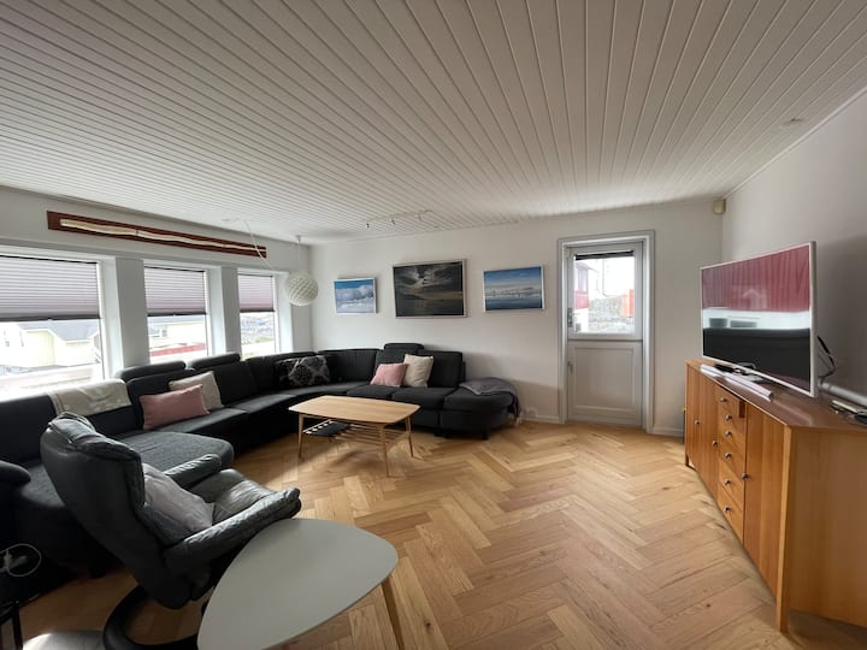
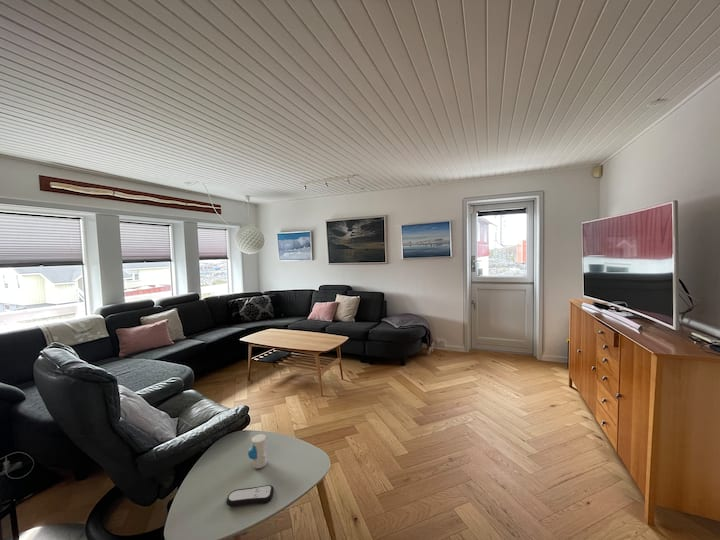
+ toy [247,433,268,469]
+ remote control [225,484,275,507]
